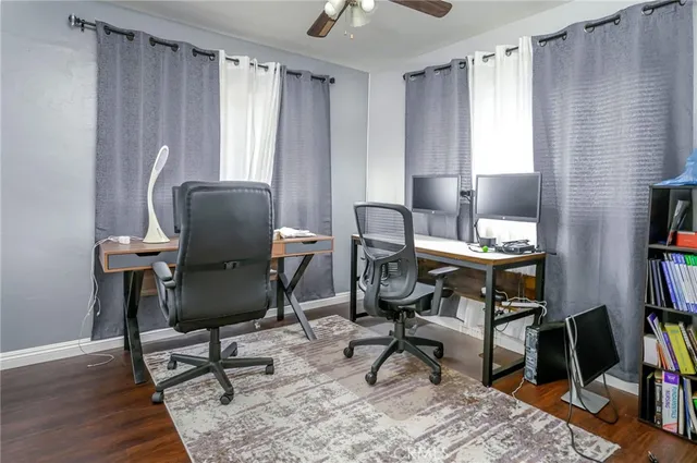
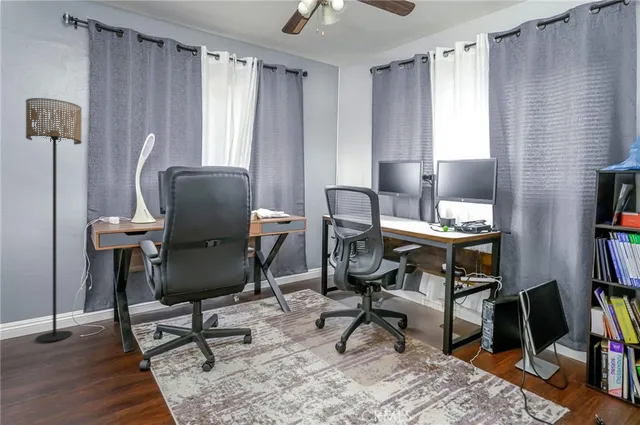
+ floor lamp [25,97,83,343]
